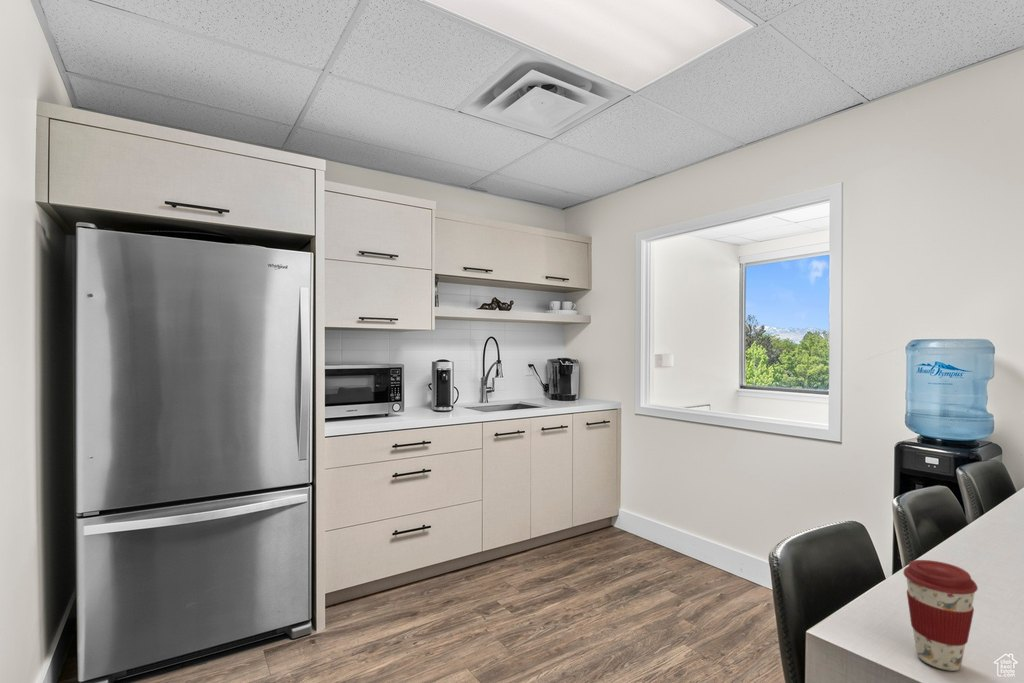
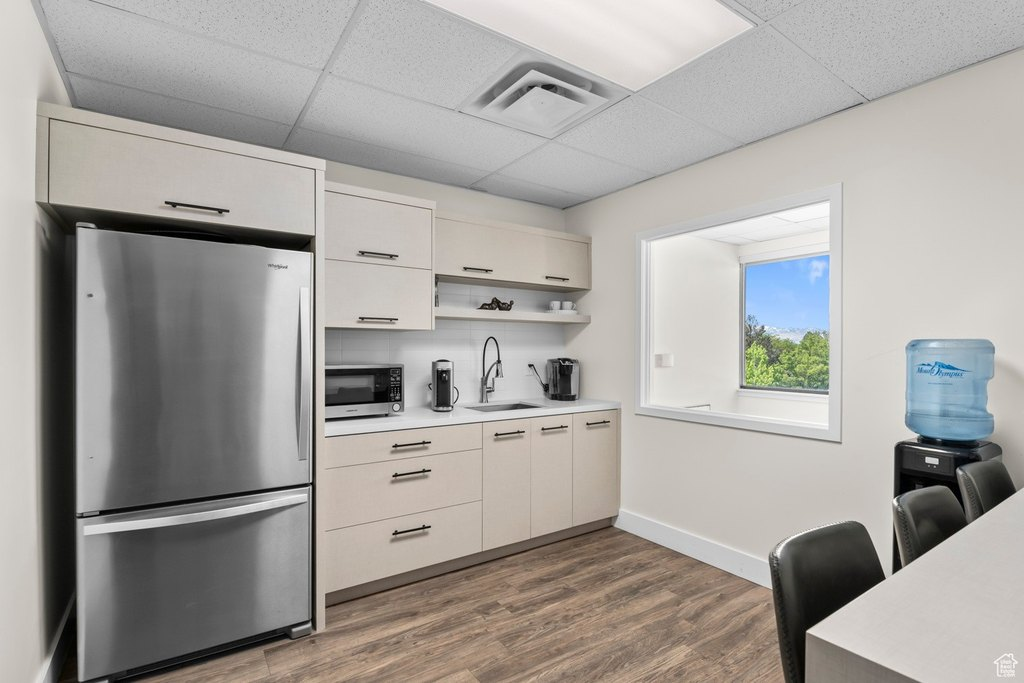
- coffee cup [902,559,979,672]
